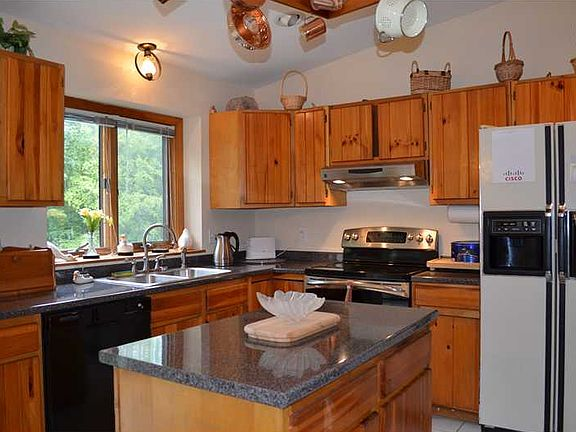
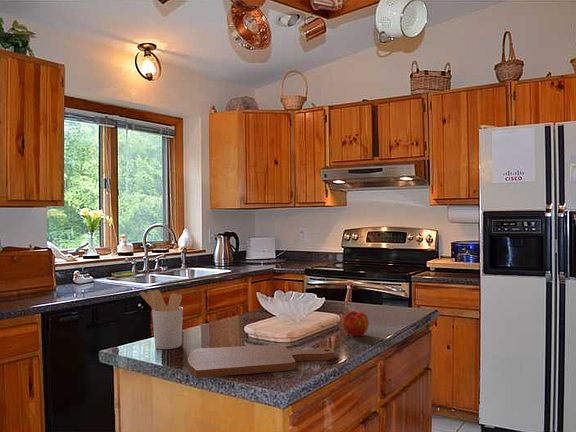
+ apple [341,310,370,337]
+ utensil holder [139,289,184,350]
+ cutting board [187,344,335,379]
